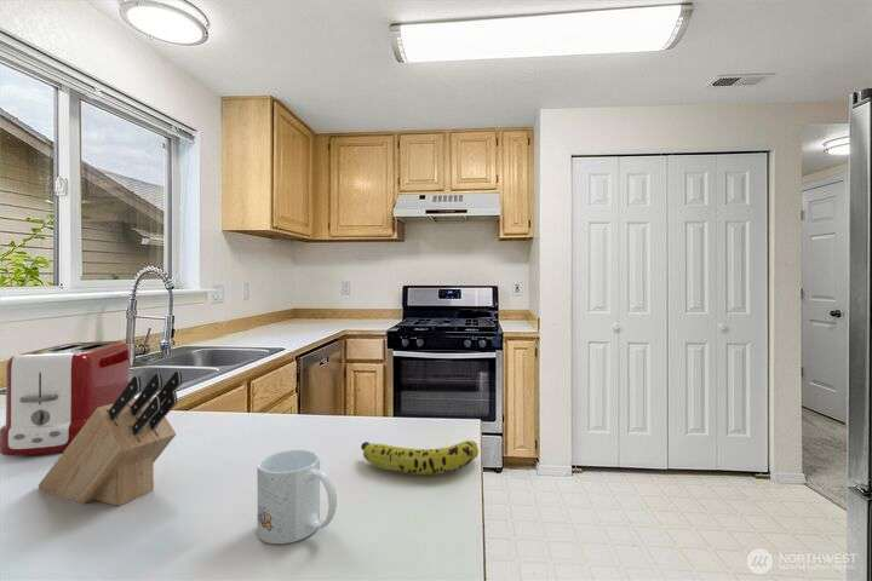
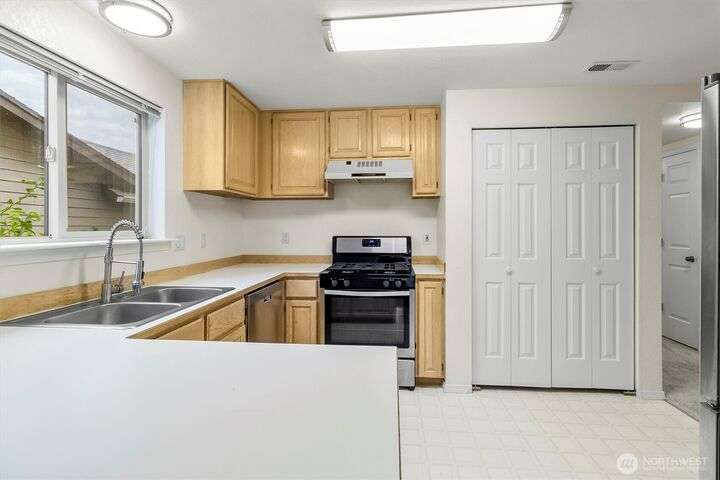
- mug [257,449,338,545]
- toaster [0,340,136,456]
- fruit [360,439,480,476]
- knife block [36,370,183,507]
